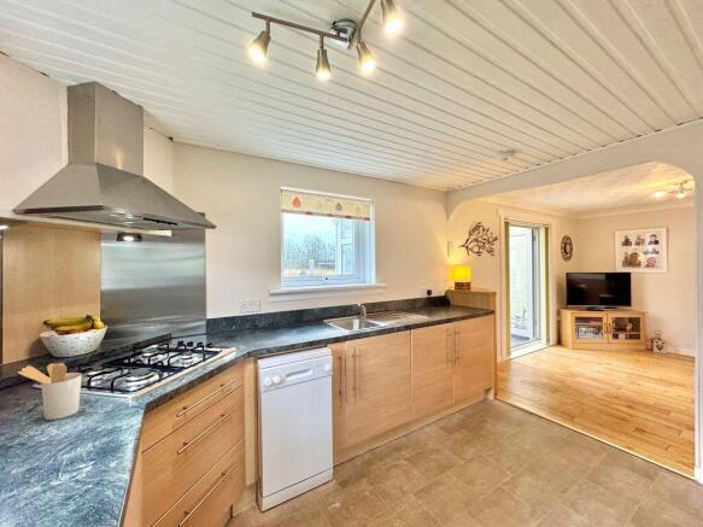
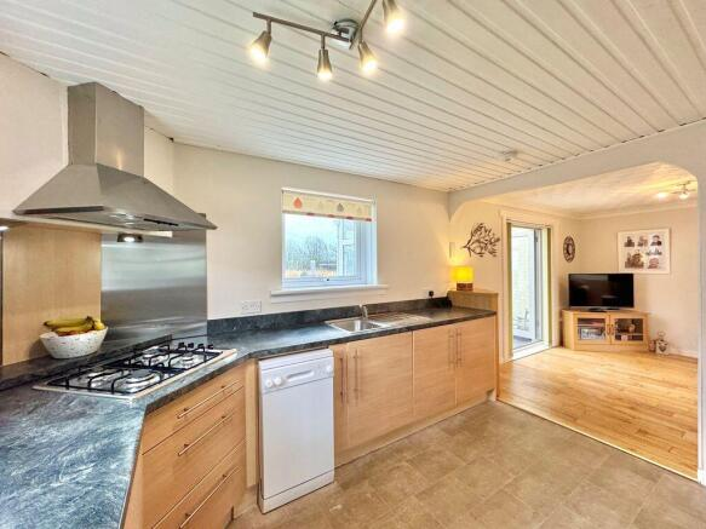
- utensil holder [17,362,83,421]
